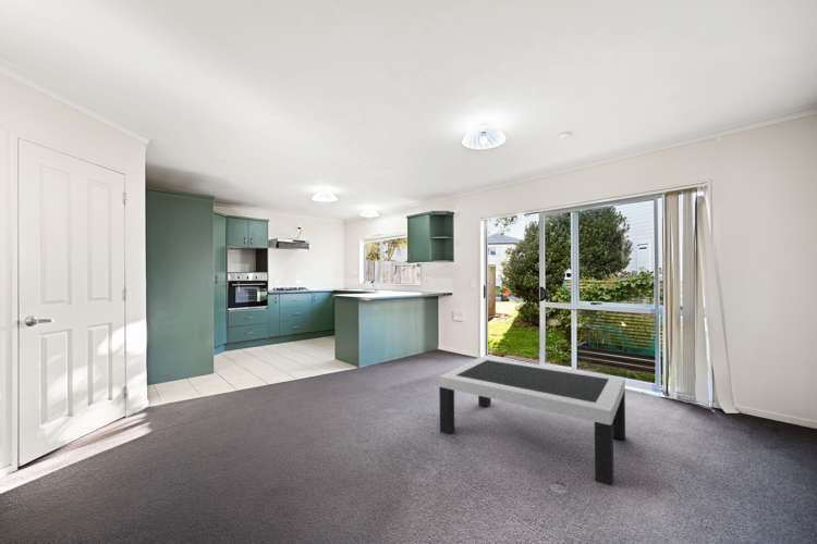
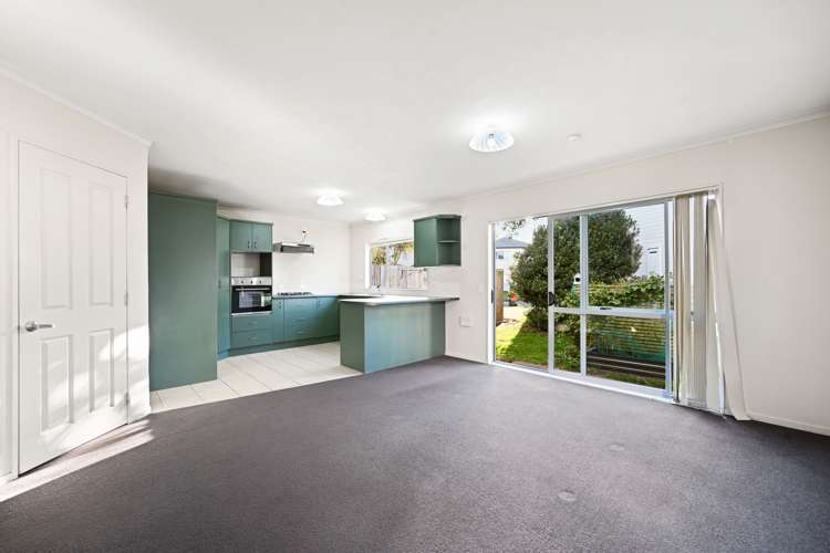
- coffee table [438,356,626,487]
